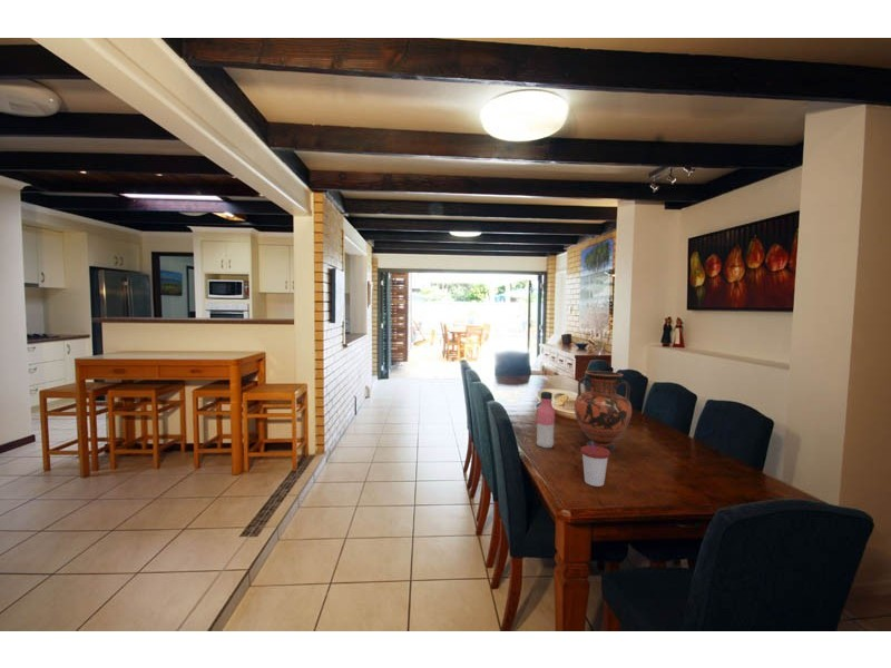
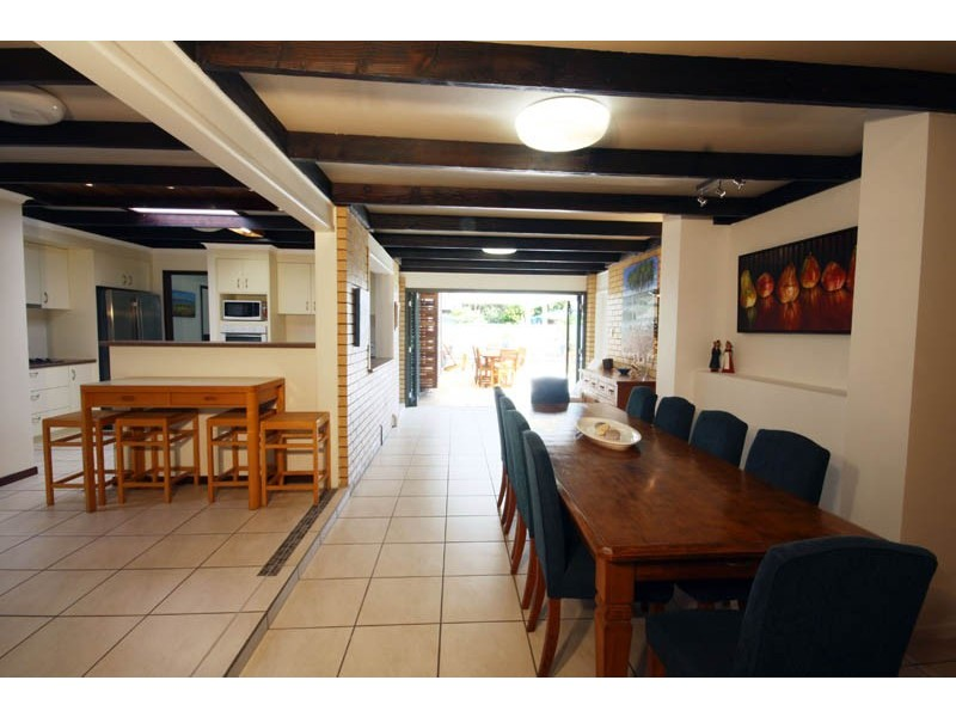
- water bottle [536,391,556,449]
- cup [580,441,611,488]
- vase [574,370,633,453]
